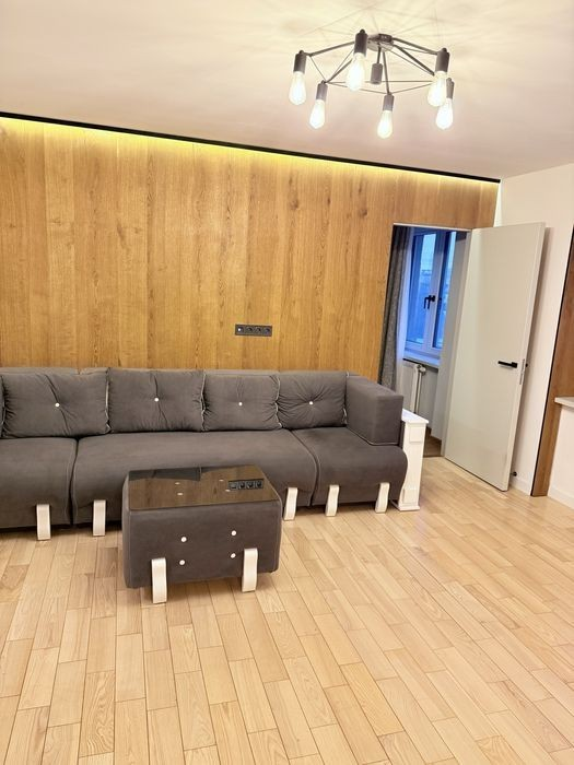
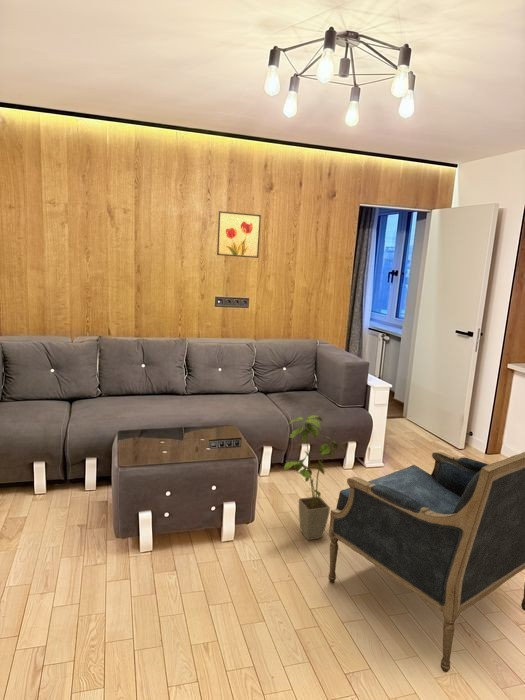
+ house plant [283,414,347,541]
+ wall art [216,210,262,259]
+ armchair [327,451,525,673]
